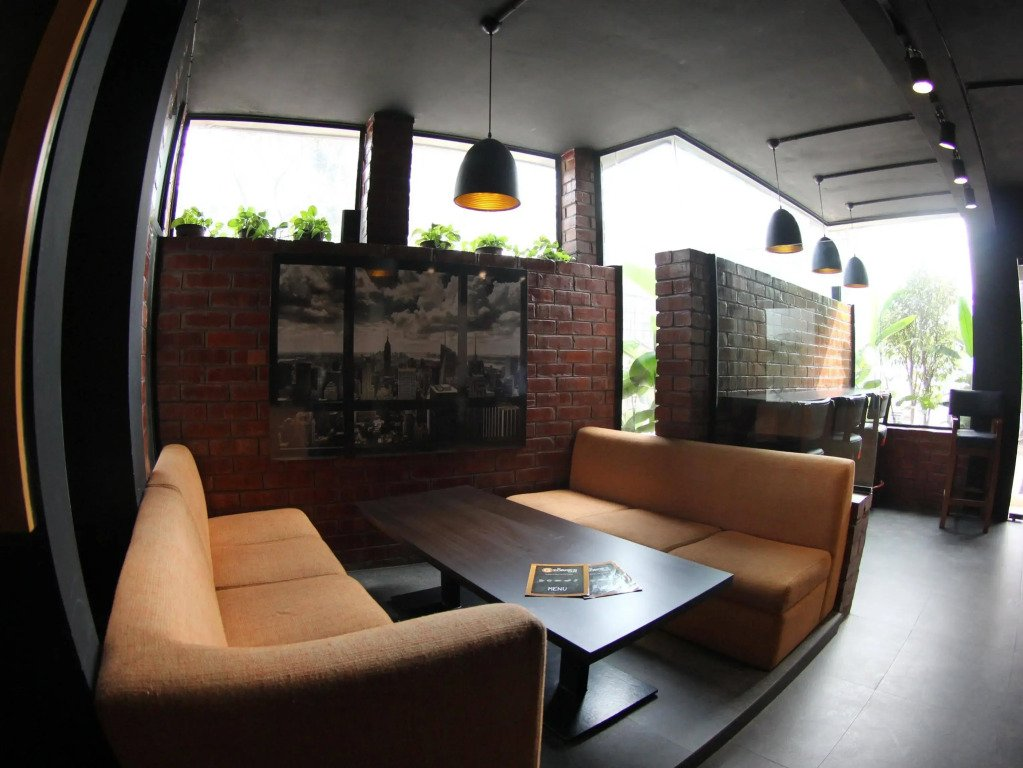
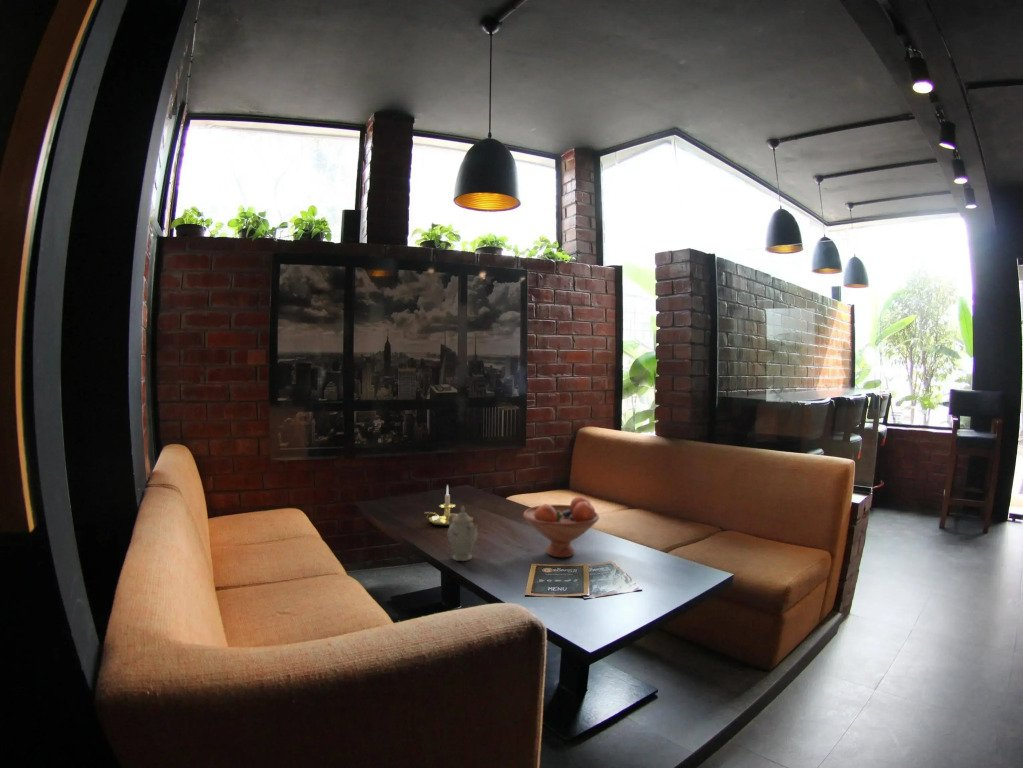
+ fruit bowl [522,495,600,558]
+ chinaware [447,505,479,562]
+ candle holder [424,484,459,526]
